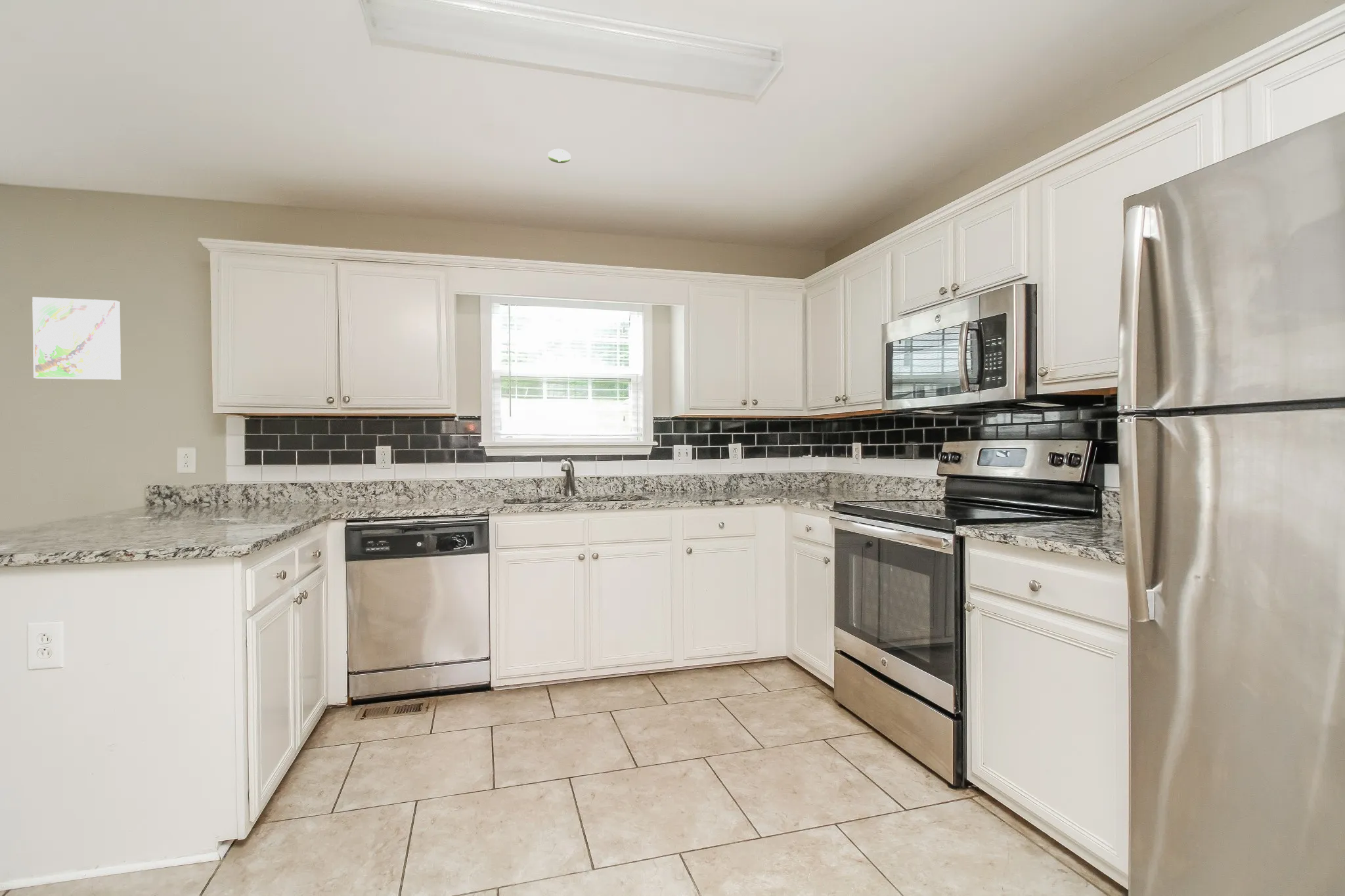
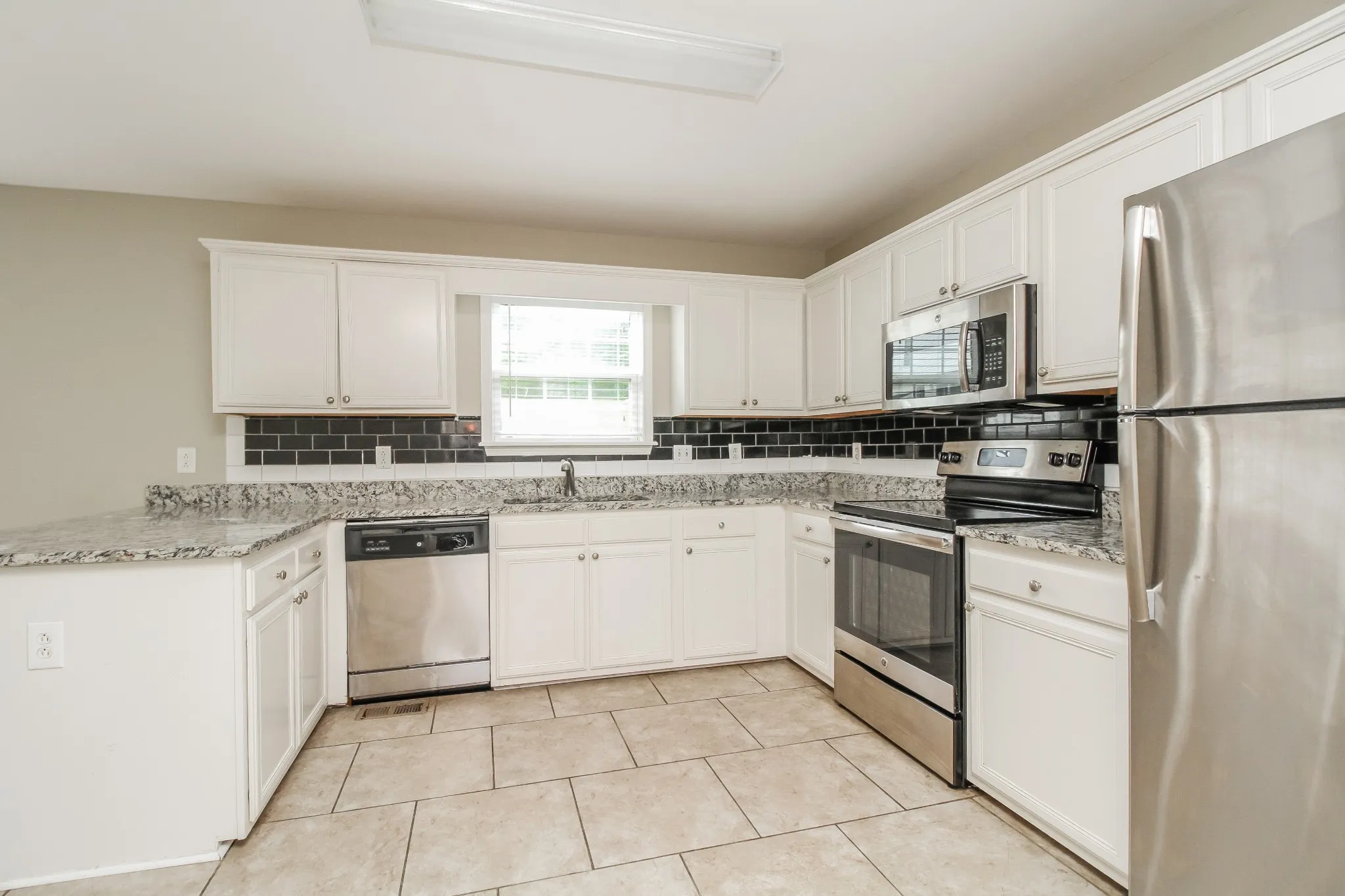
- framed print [32,297,121,381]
- smoke detector [548,148,571,163]
